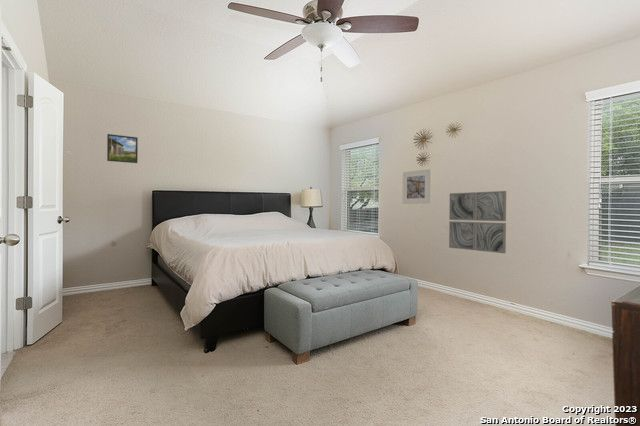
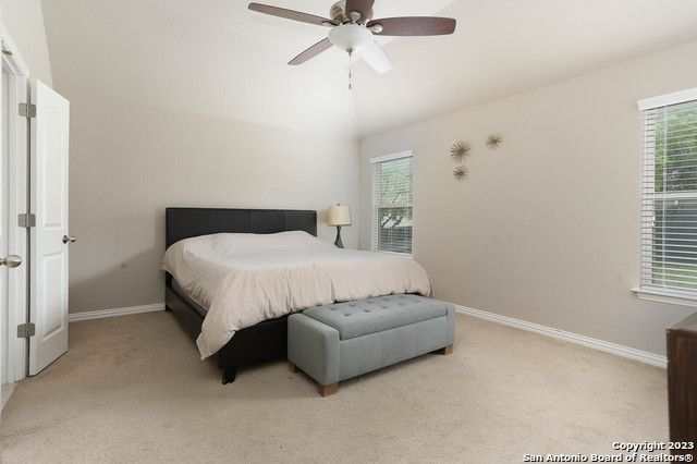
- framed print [401,168,431,205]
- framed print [106,133,139,164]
- wall art [448,190,507,254]
